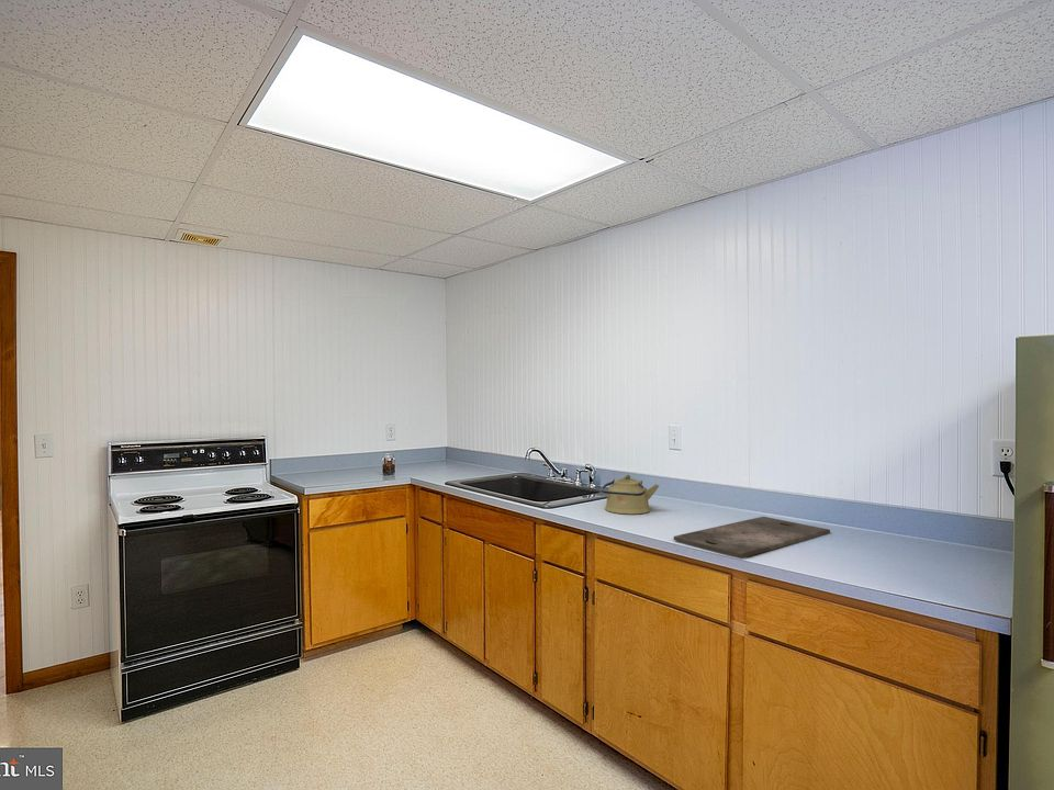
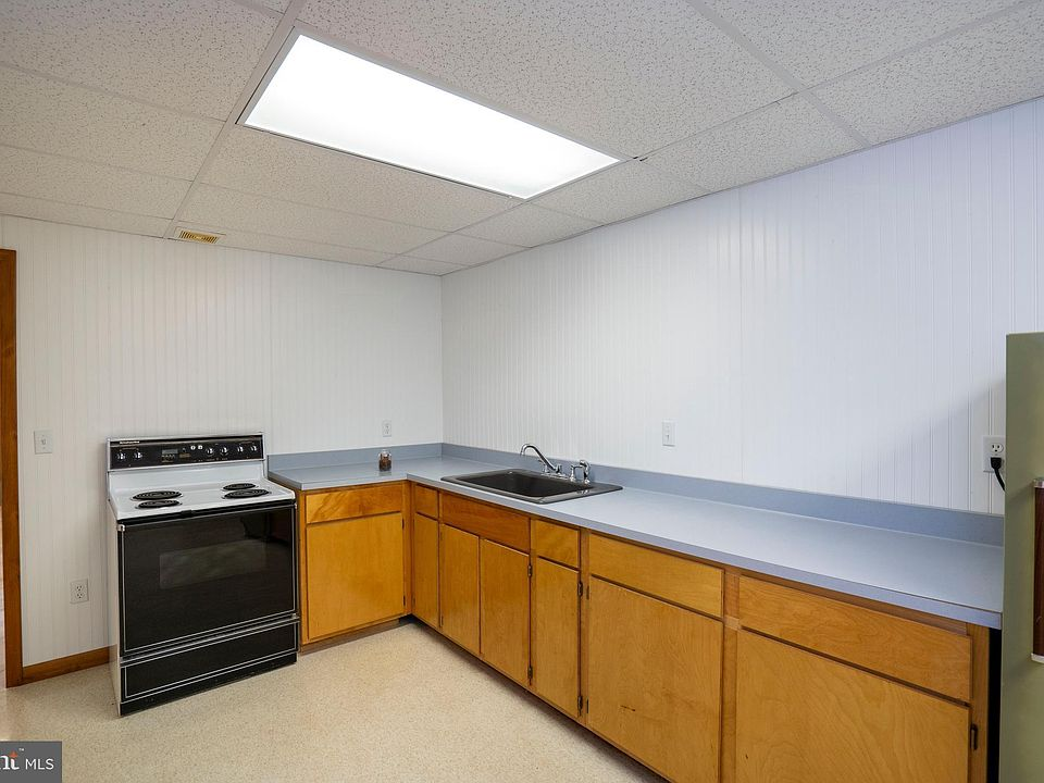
- cutting board [673,516,831,560]
- kettle [601,474,660,516]
